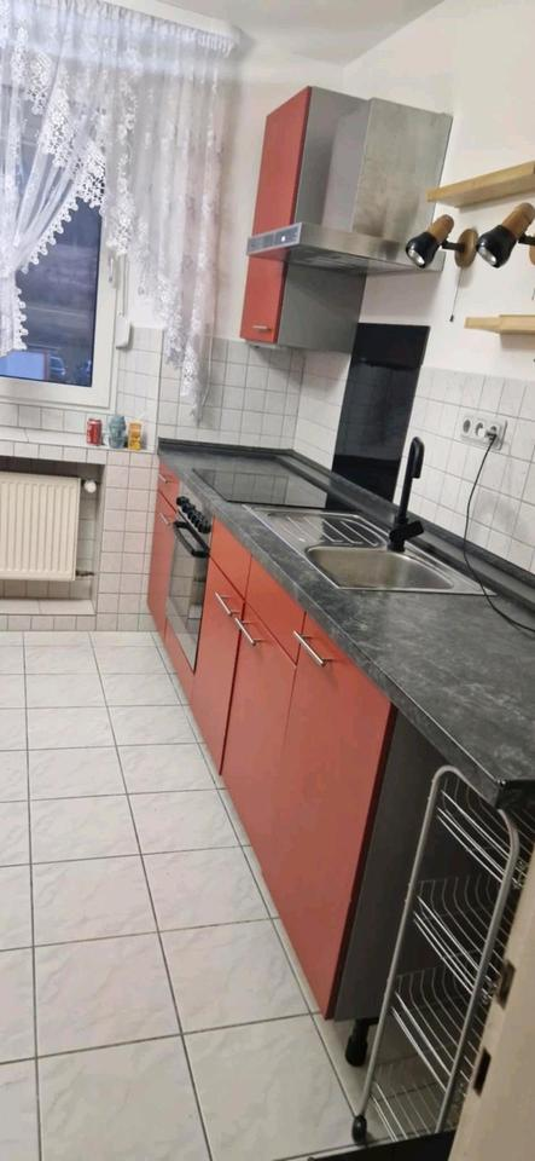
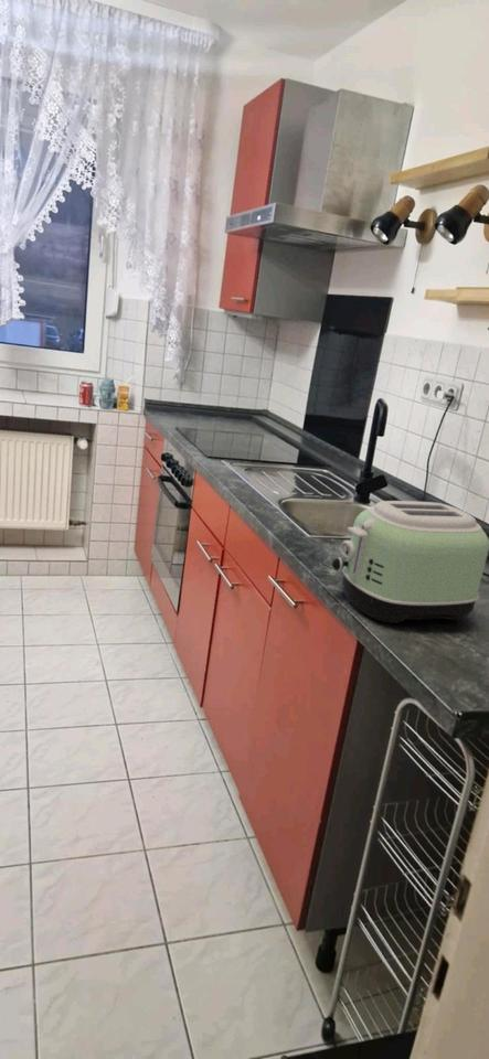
+ toaster [331,500,489,624]
